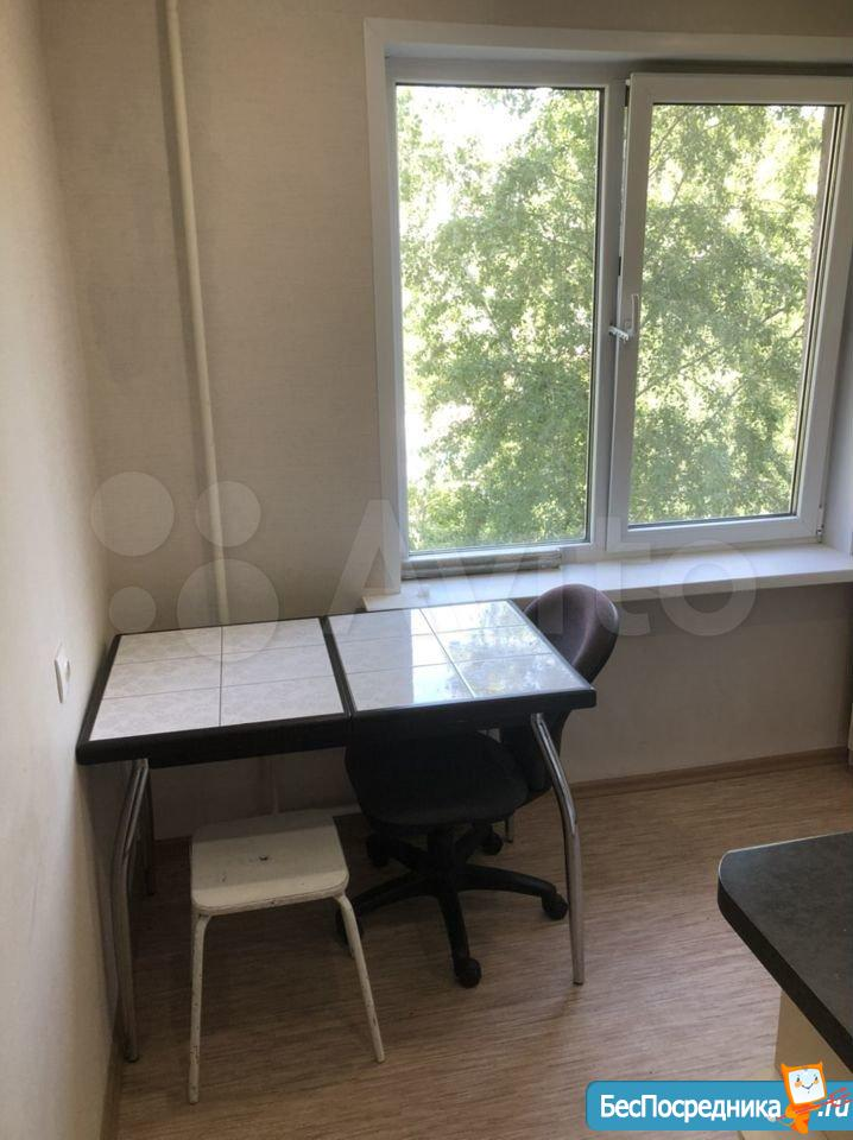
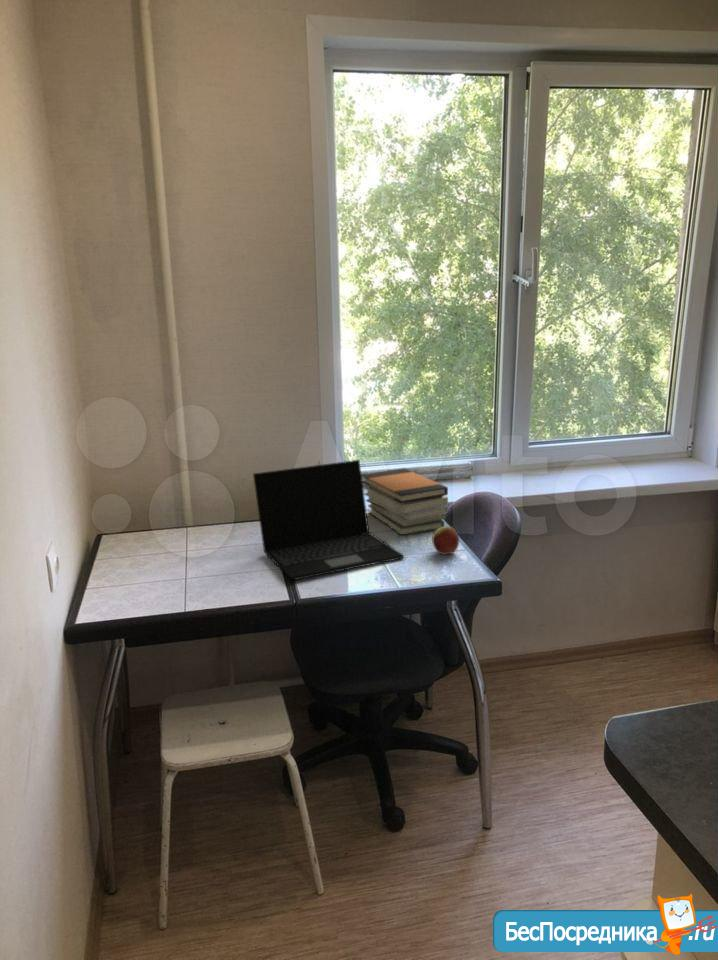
+ laptop [252,459,405,581]
+ apple [431,525,460,556]
+ book stack [361,467,449,536]
